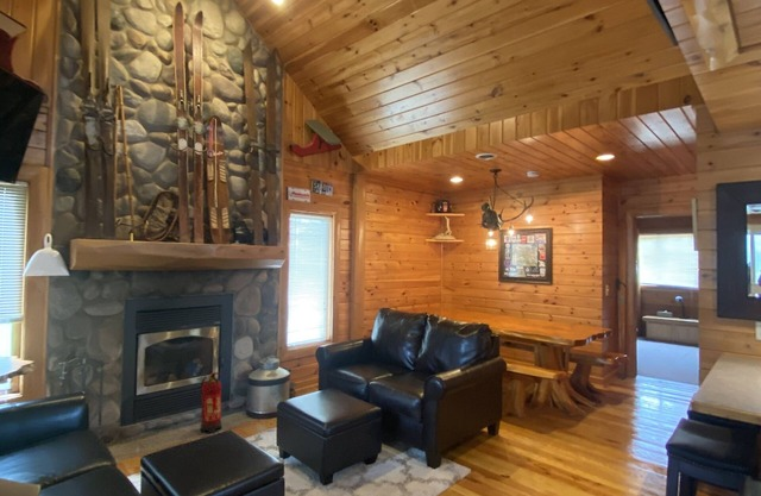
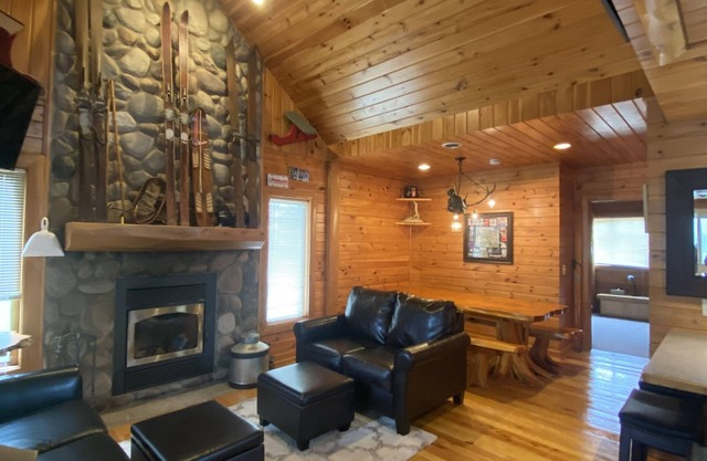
- fire extinguisher [199,371,224,435]
